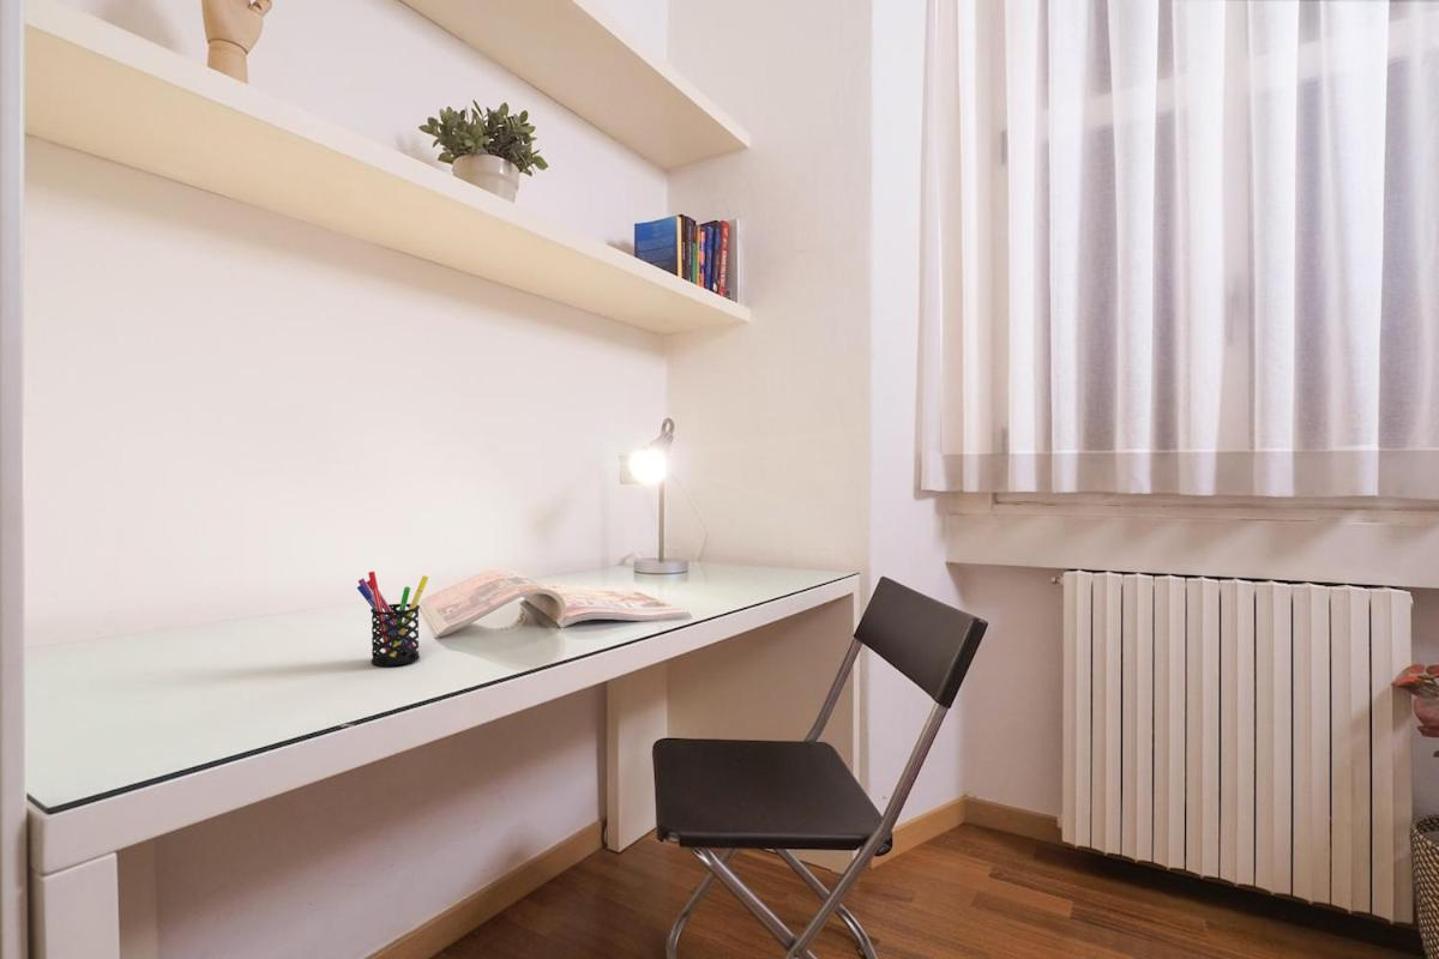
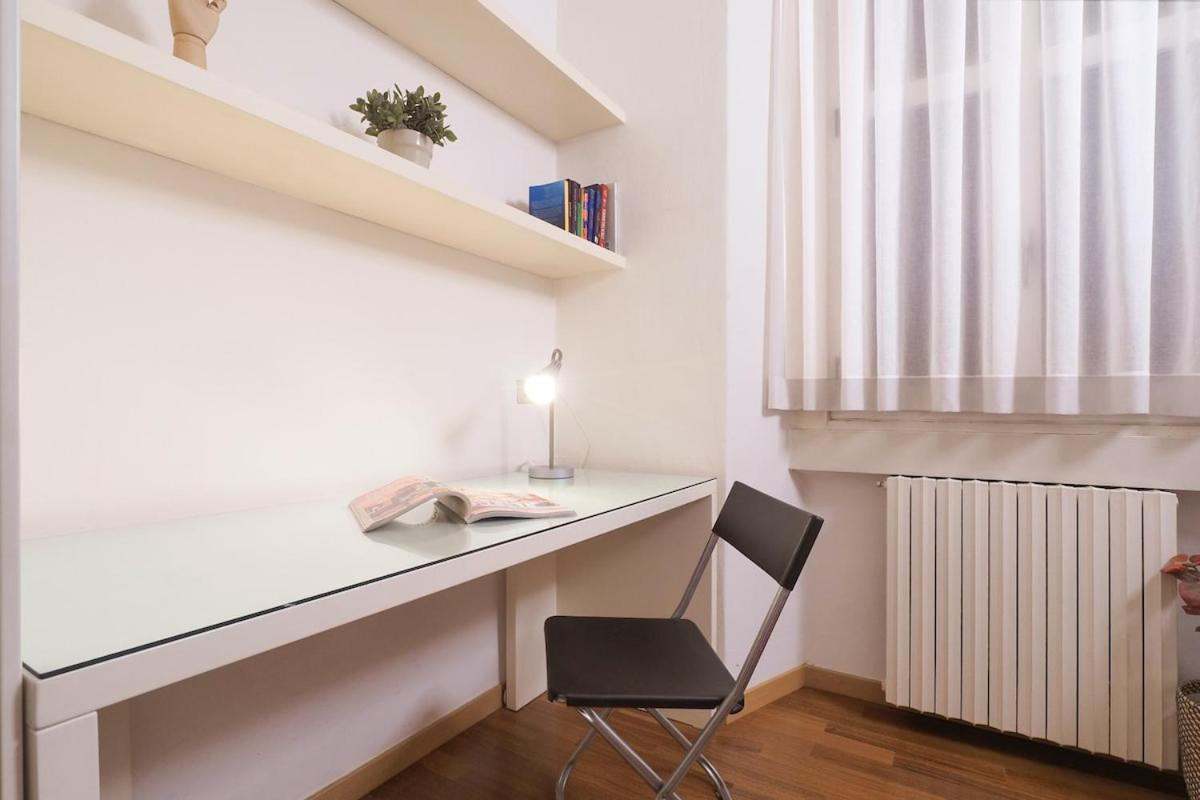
- pen holder [356,571,429,668]
